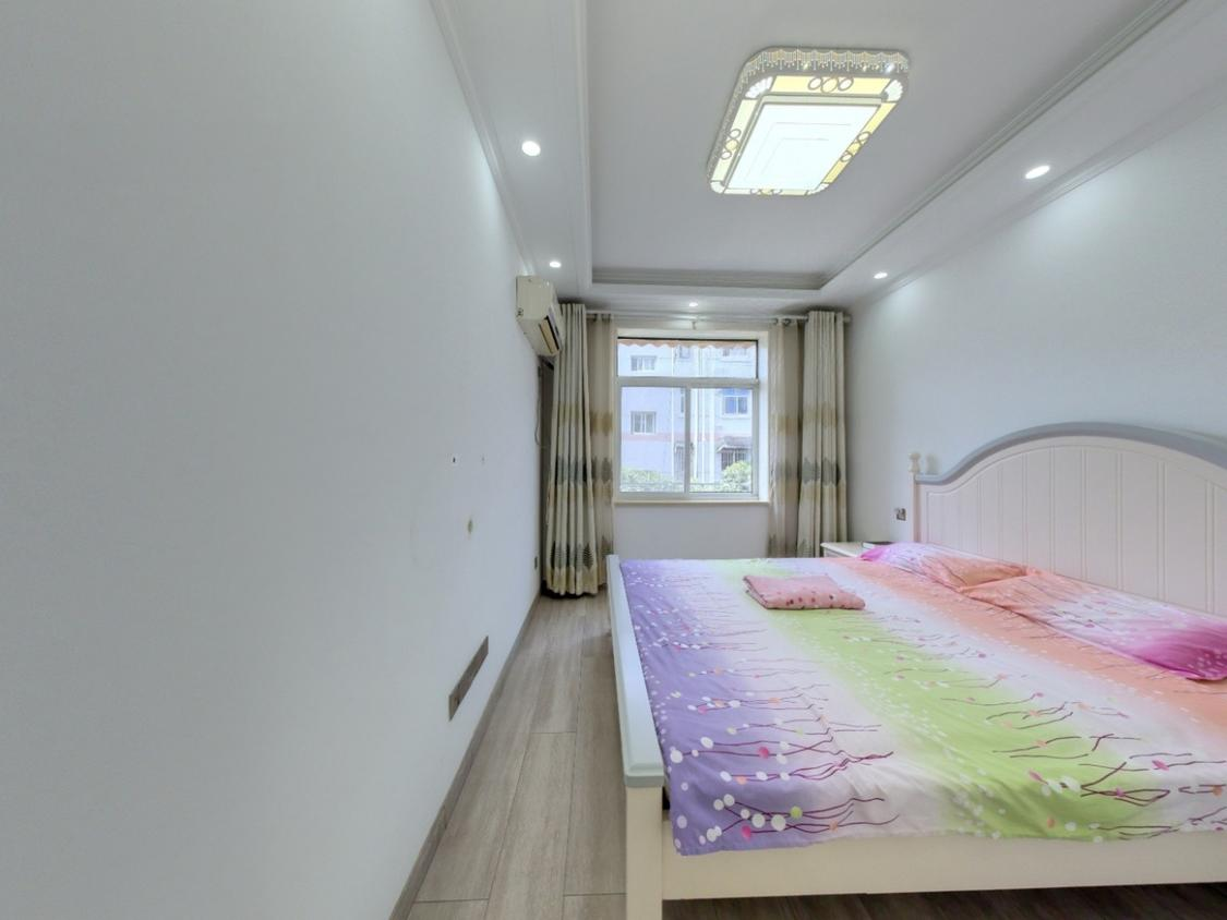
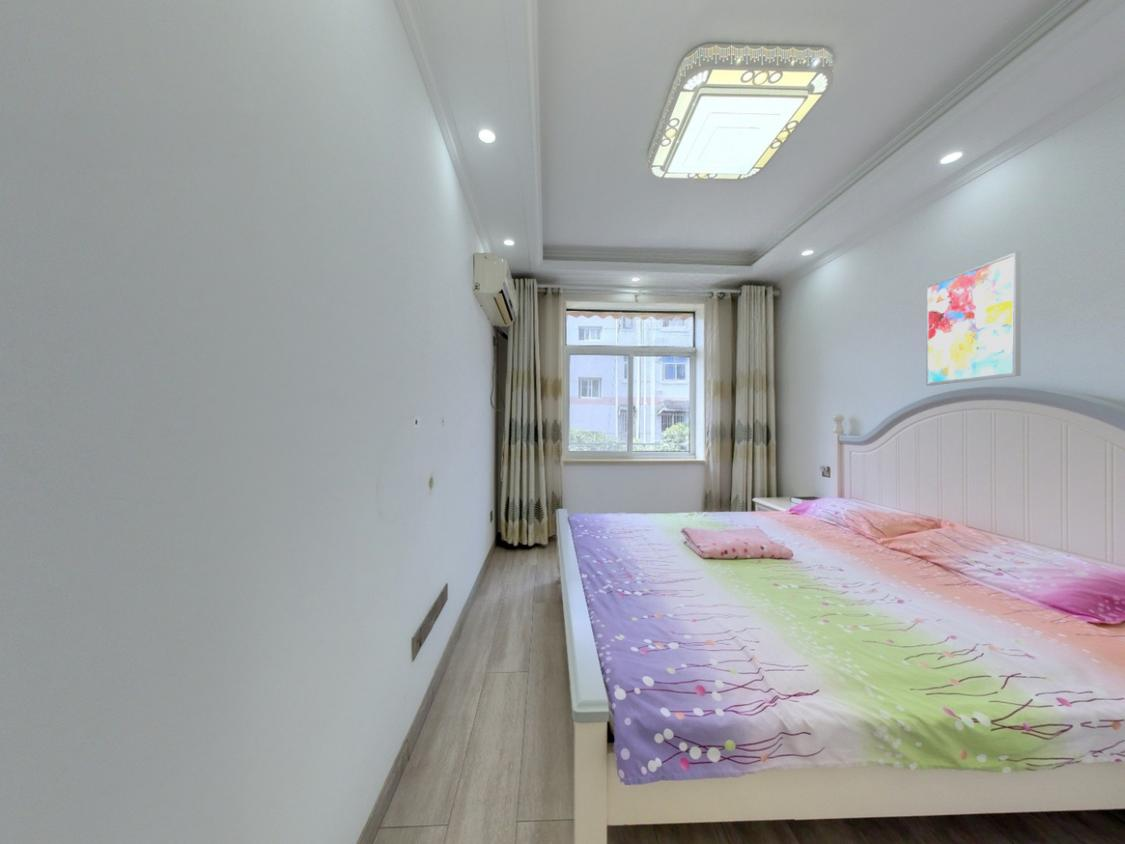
+ wall art [925,251,1022,387]
